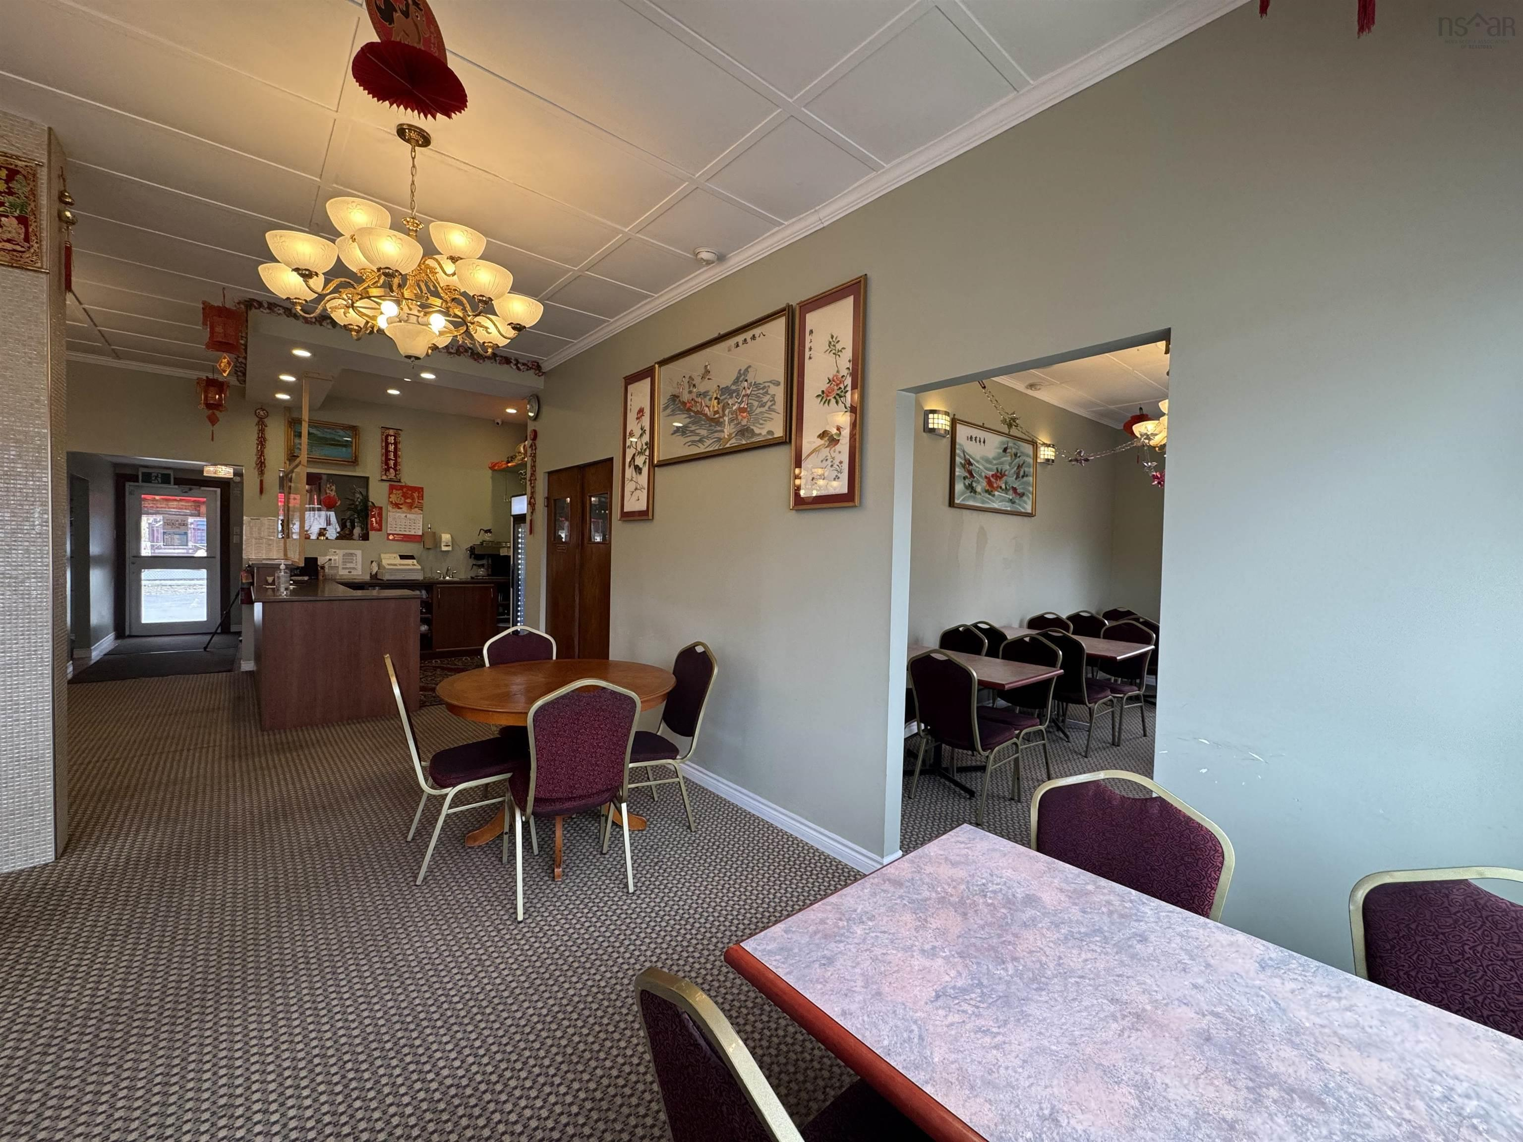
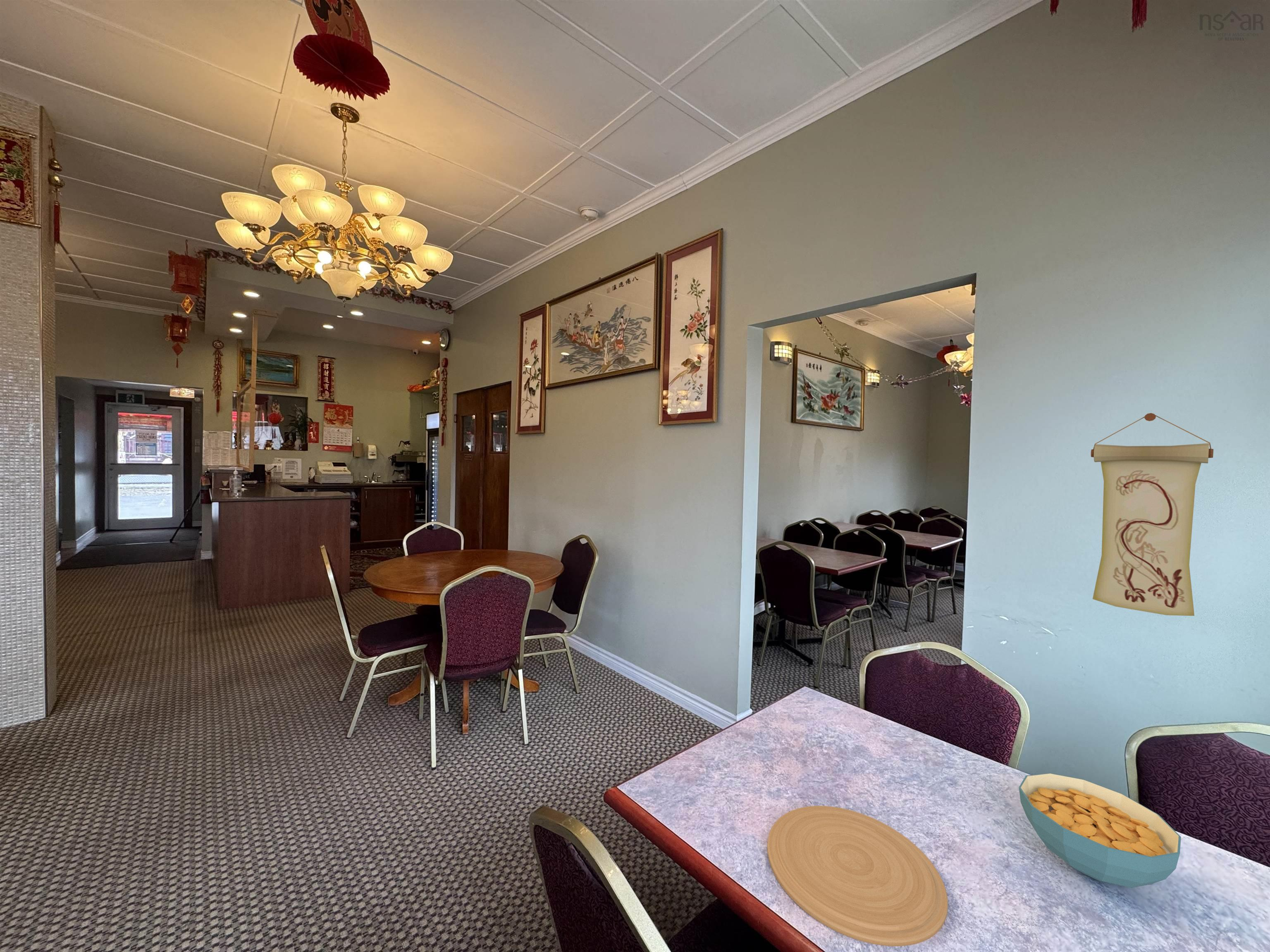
+ wall scroll [1091,413,1214,616]
+ cereal bowl [1019,772,1182,888]
+ plate [767,805,948,947]
